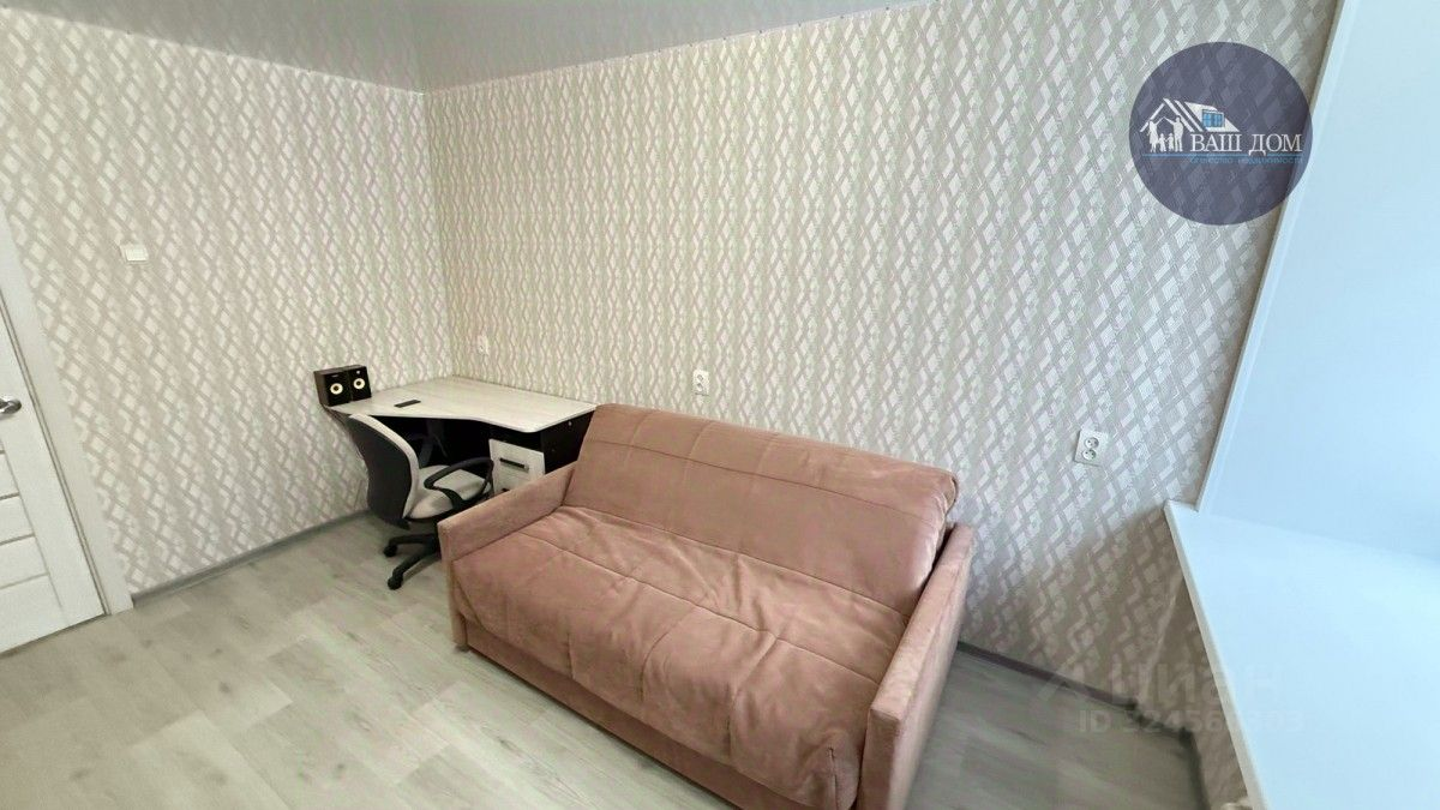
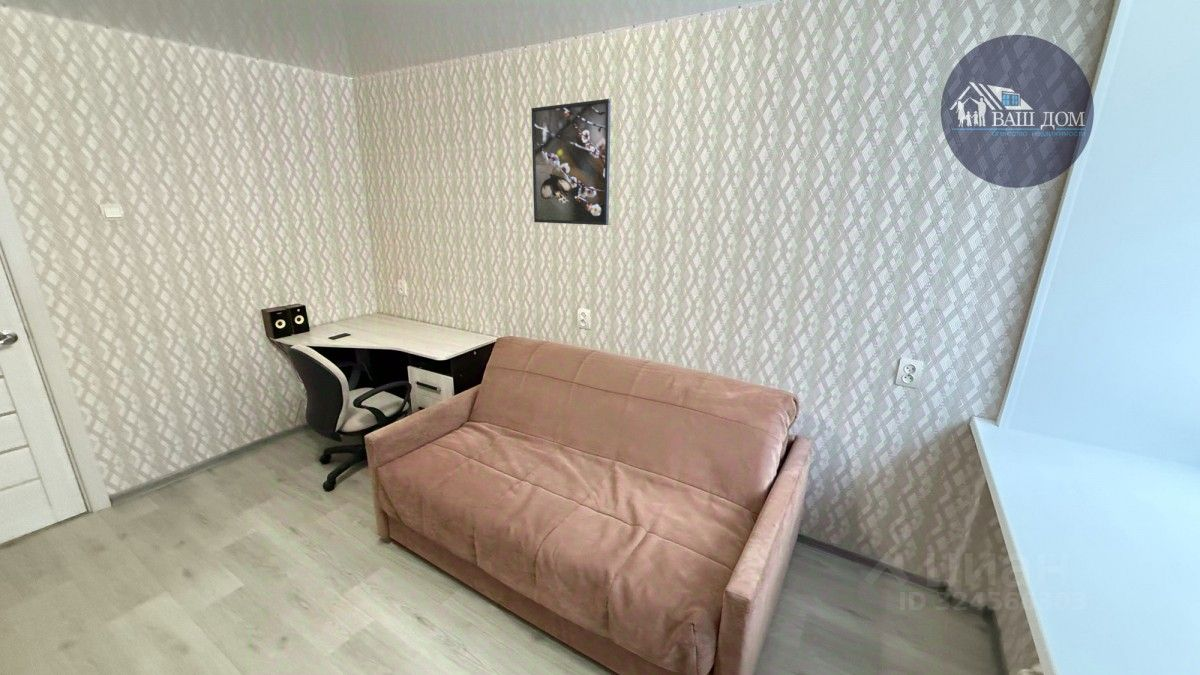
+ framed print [530,98,612,226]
